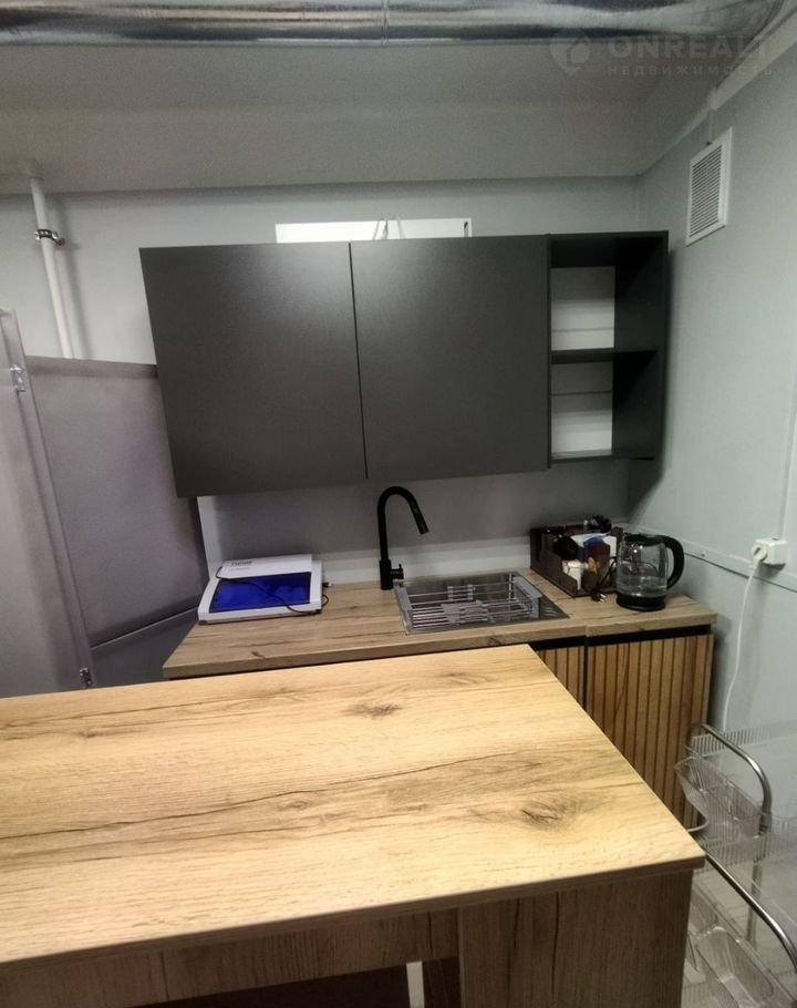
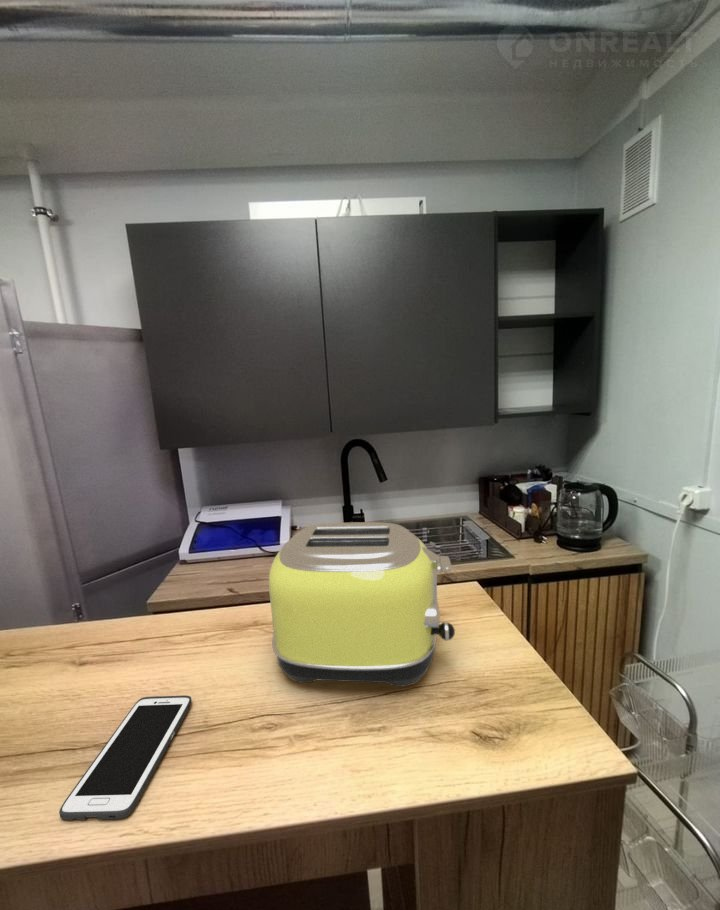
+ cell phone [58,695,193,821]
+ toaster [268,521,456,688]
